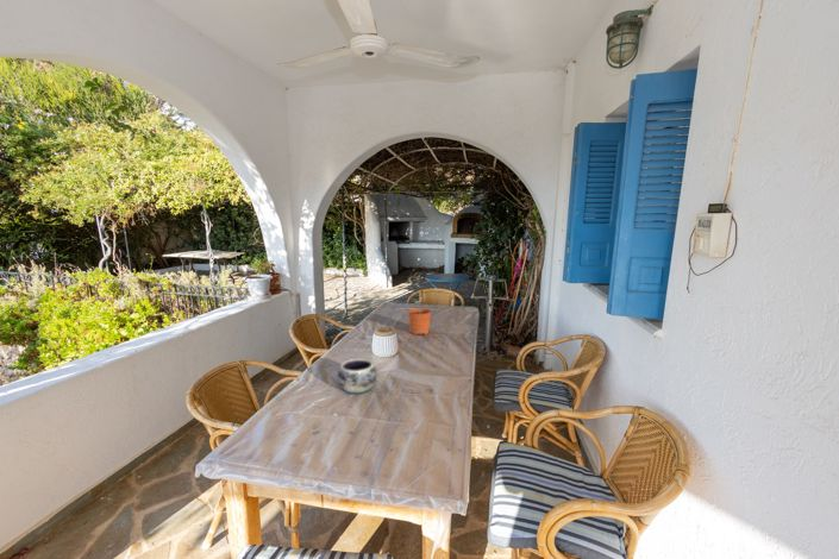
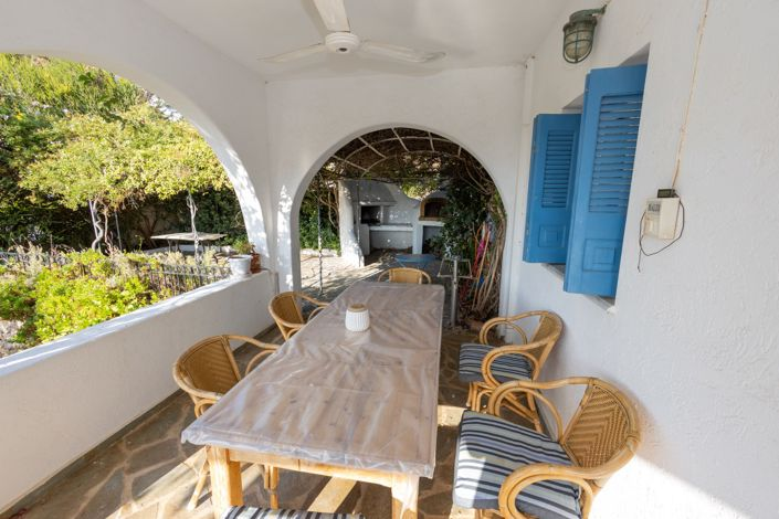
- decorative bowl [337,358,378,395]
- plant pot [407,299,432,335]
